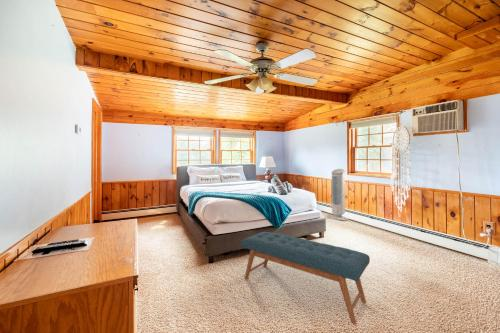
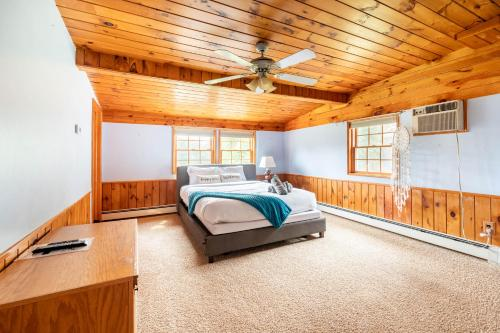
- air purifier [328,168,350,222]
- bench [240,231,371,325]
